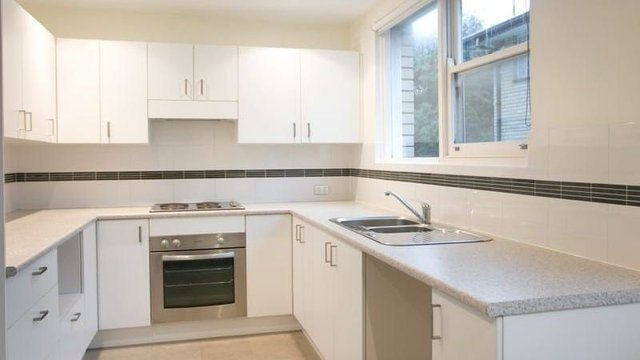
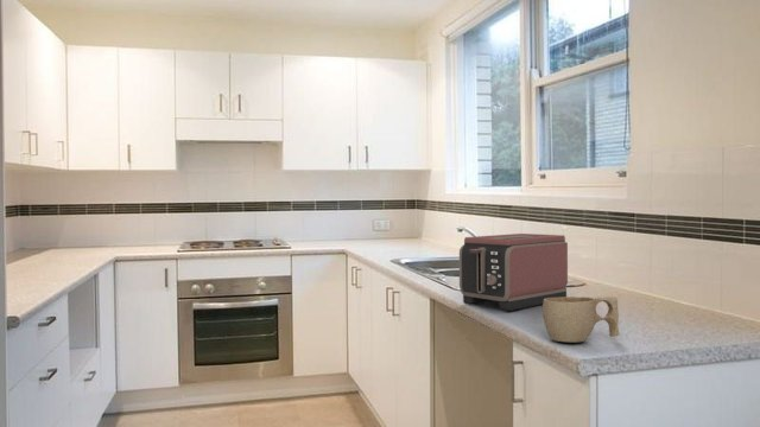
+ cup [542,295,621,343]
+ toaster [458,232,569,312]
